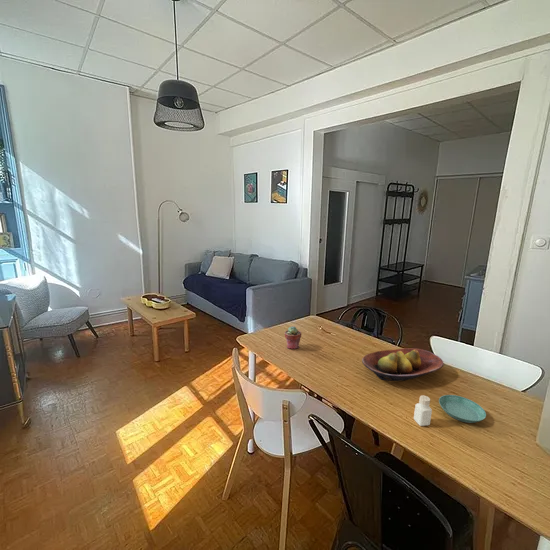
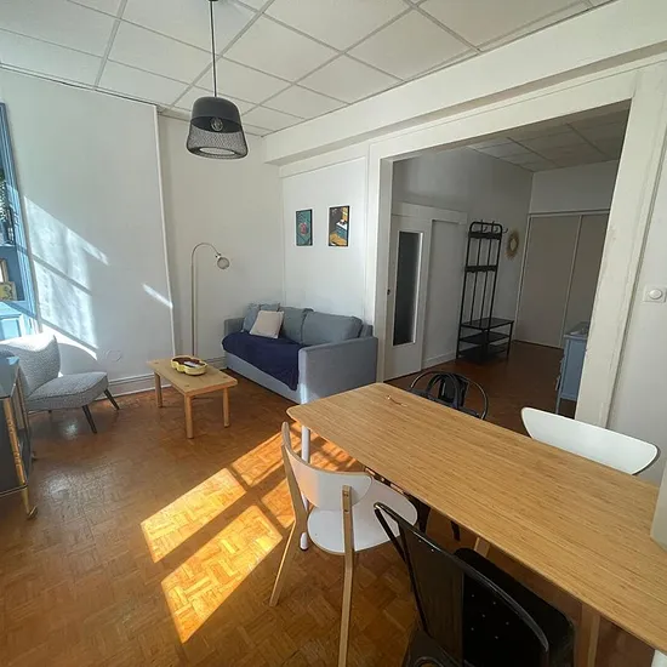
- fruit bowl [361,347,445,382]
- saucer [438,394,487,424]
- potted succulent [284,326,303,350]
- pepper shaker [413,394,433,427]
